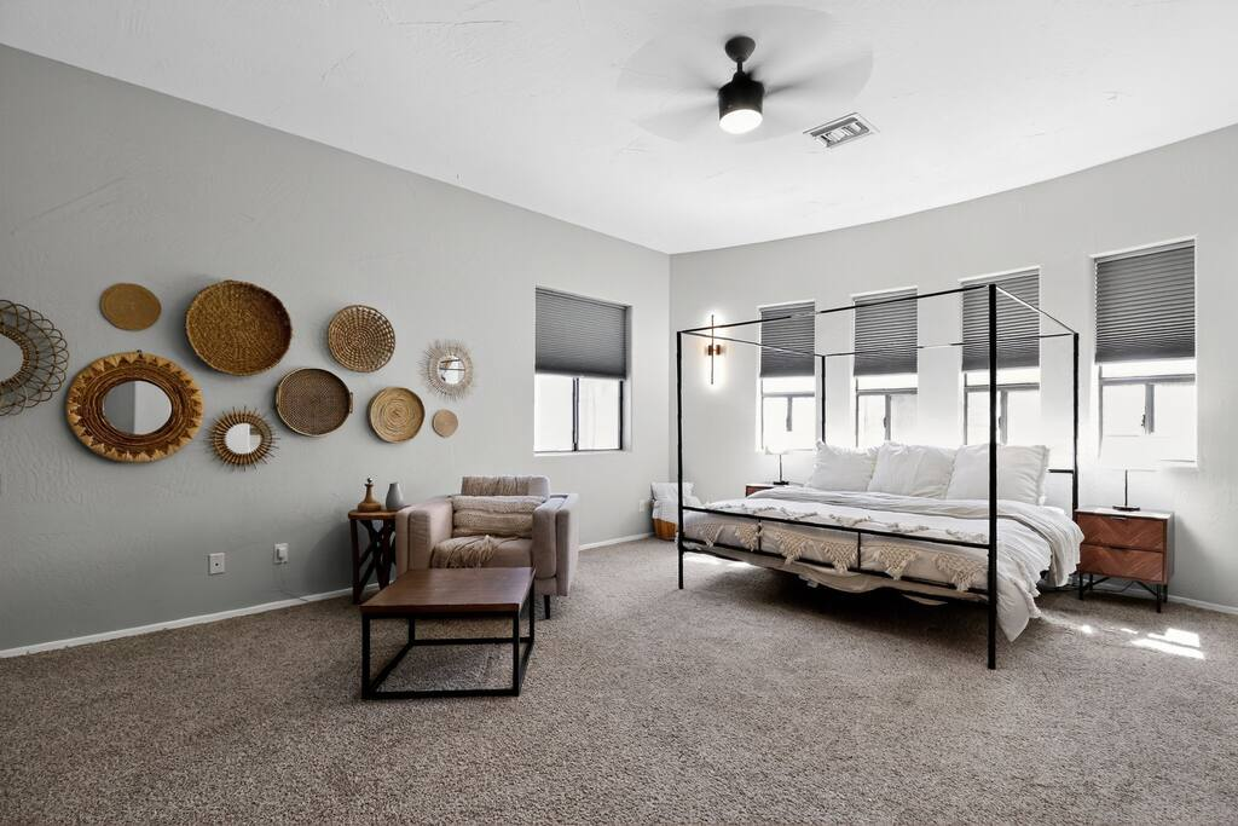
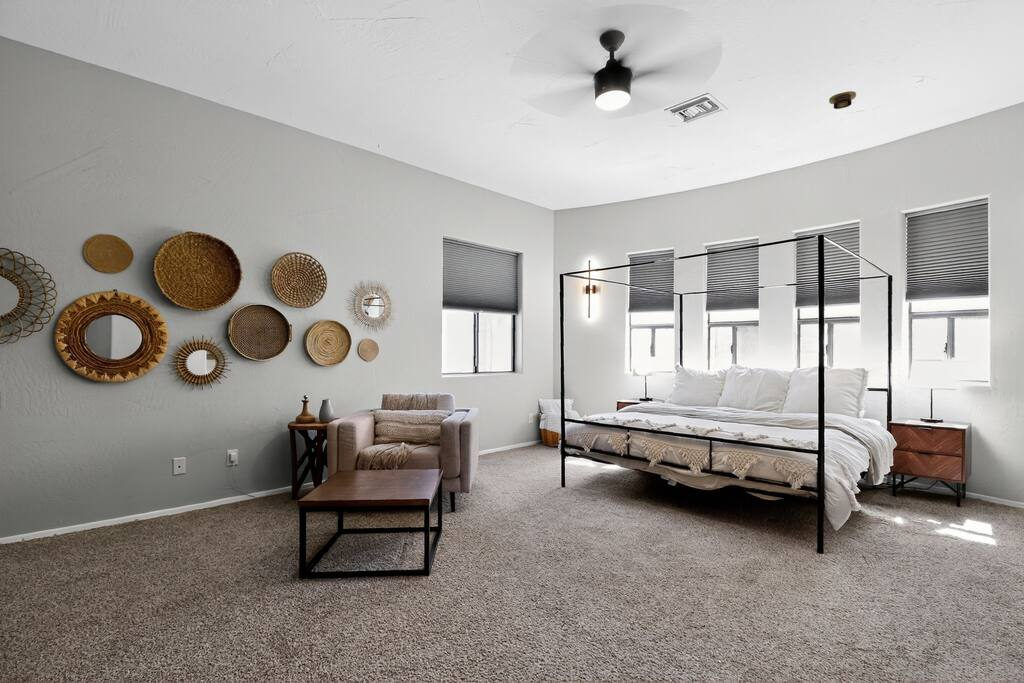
+ recessed light [828,90,857,110]
